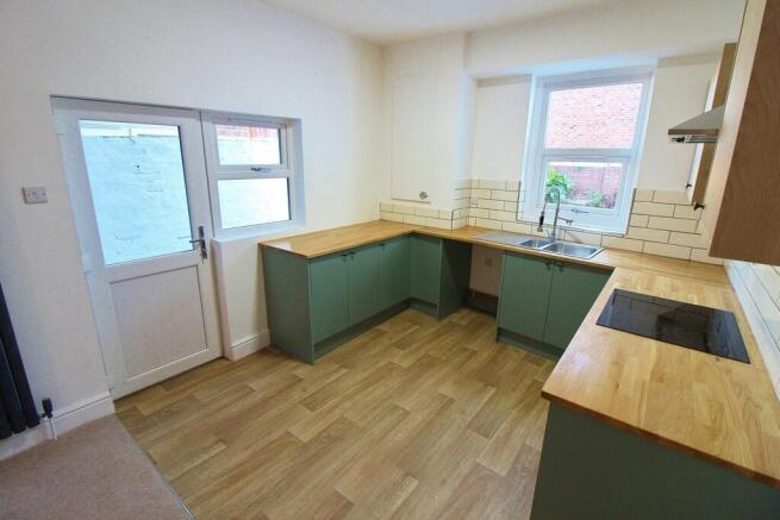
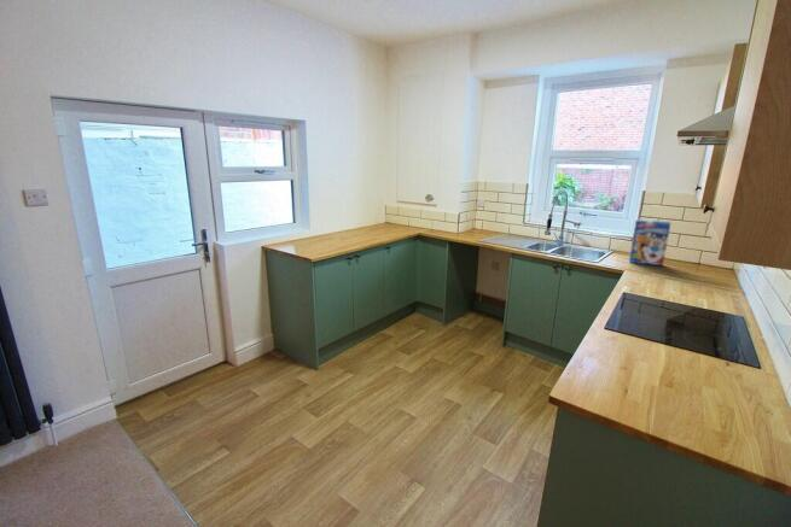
+ cereal box [628,218,671,268]
